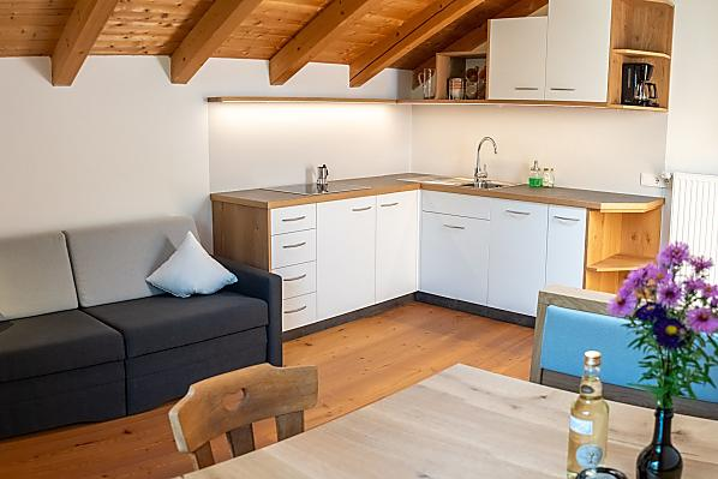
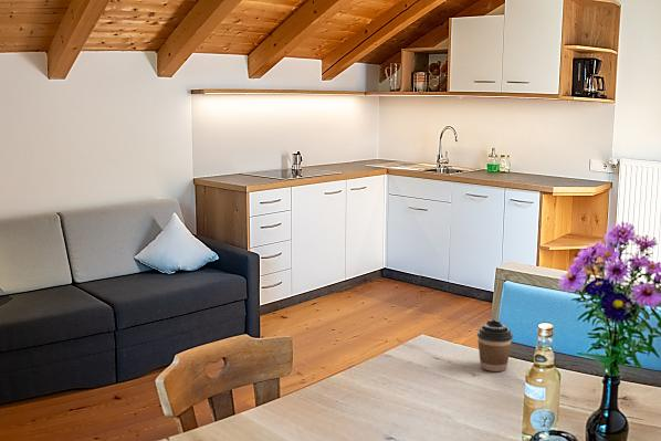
+ coffee cup [476,319,514,372]
